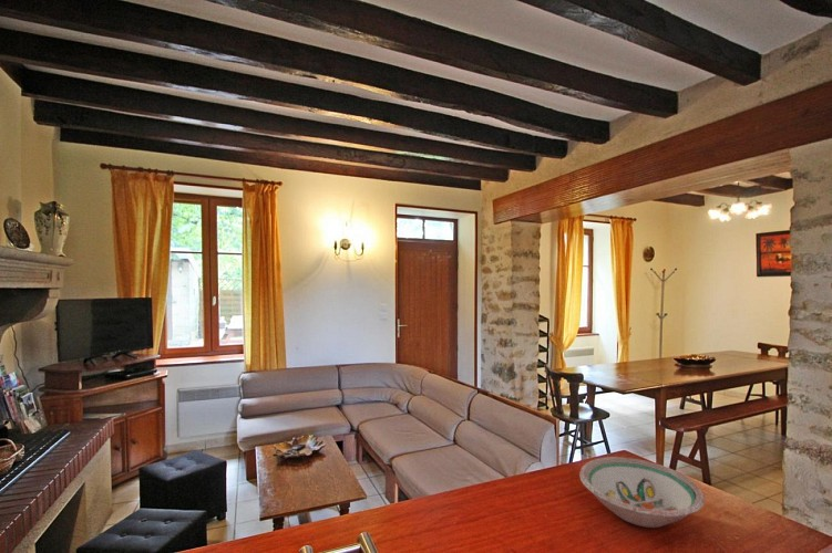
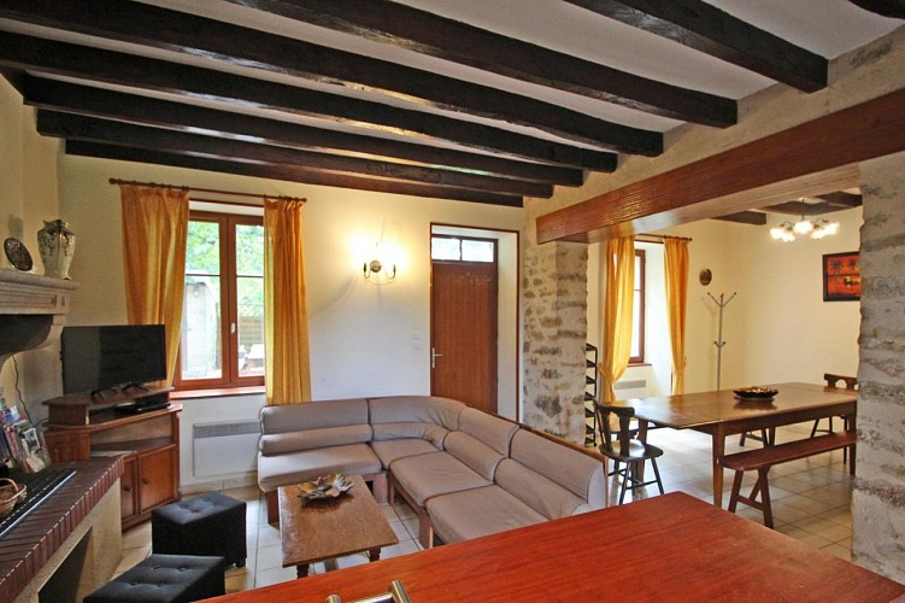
- bowl [578,456,706,529]
